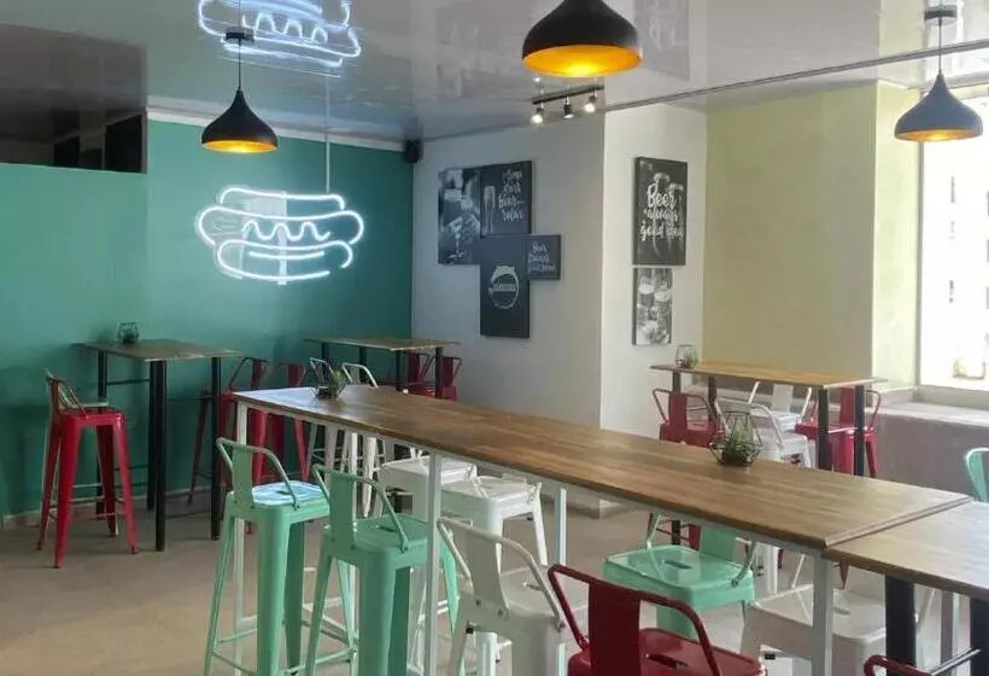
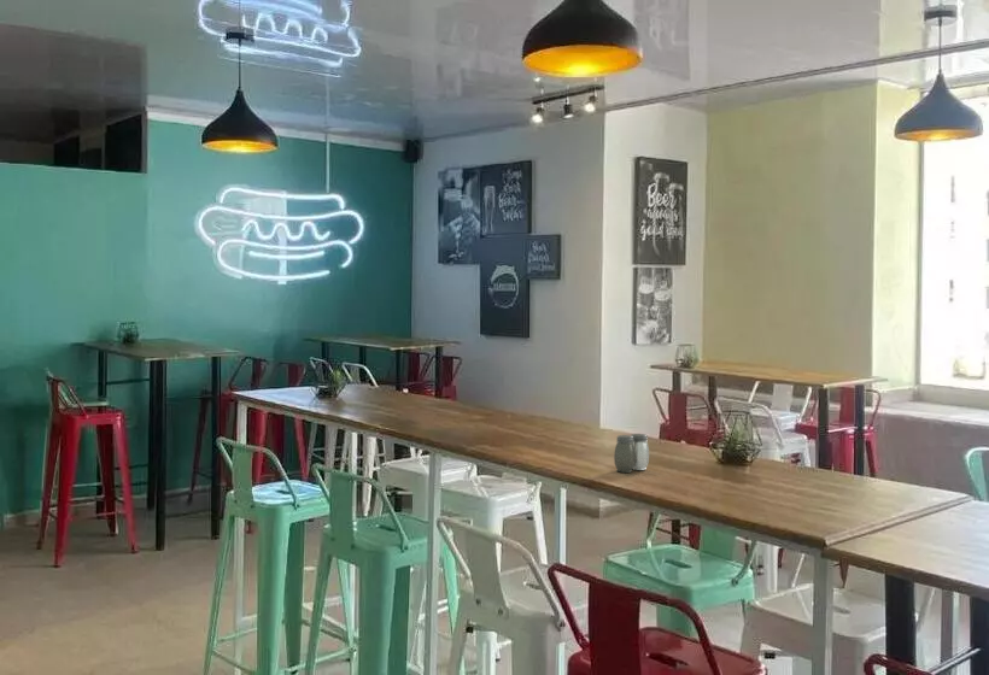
+ salt and pepper shaker [613,433,650,474]
